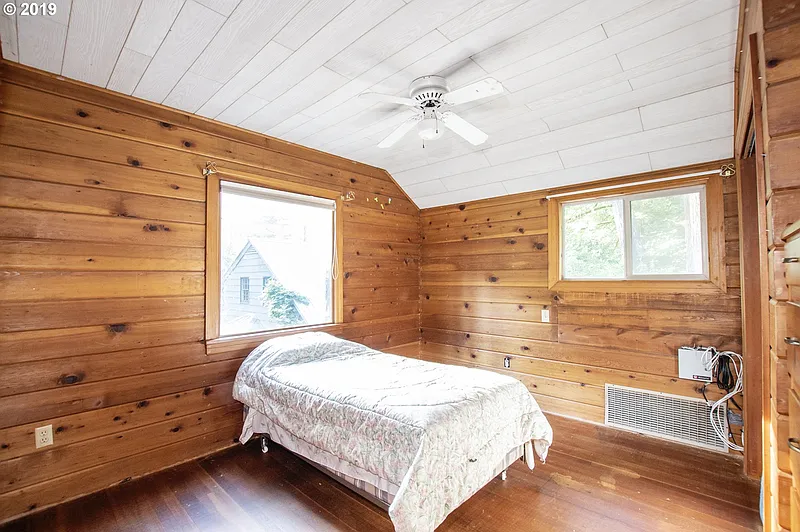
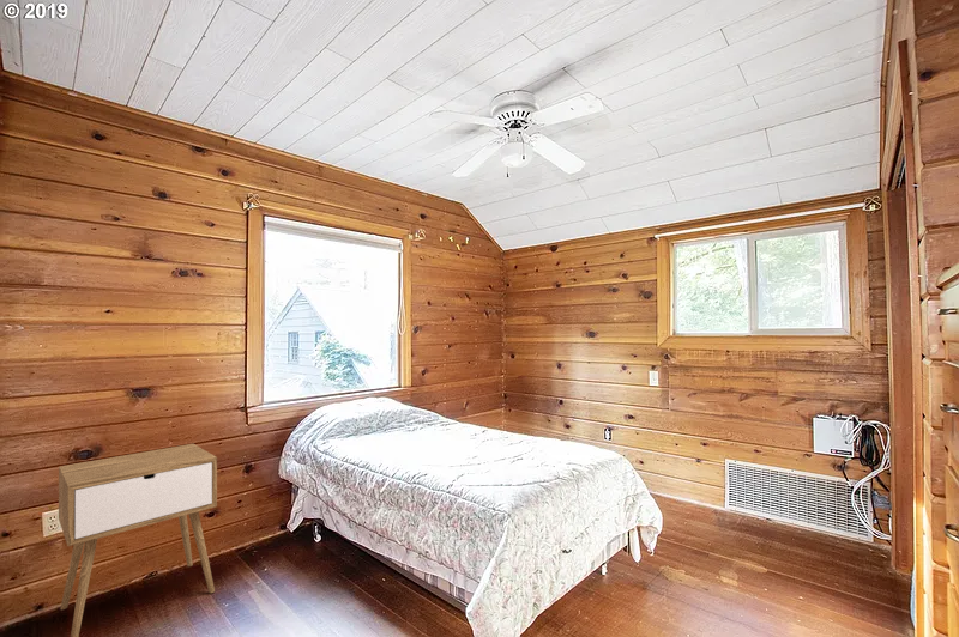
+ nightstand [58,443,218,637]
